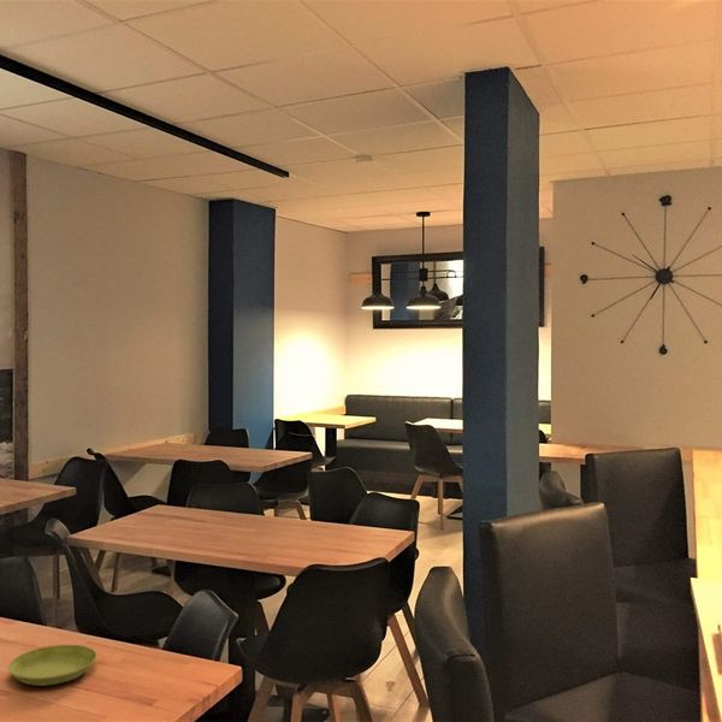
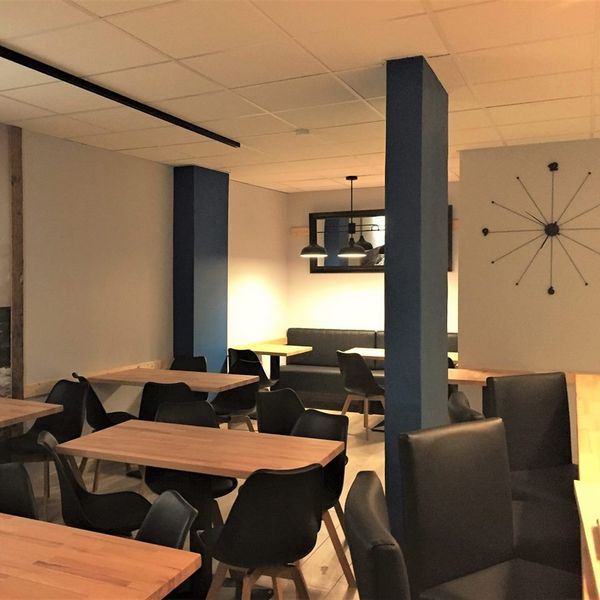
- saucer [7,644,97,687]
